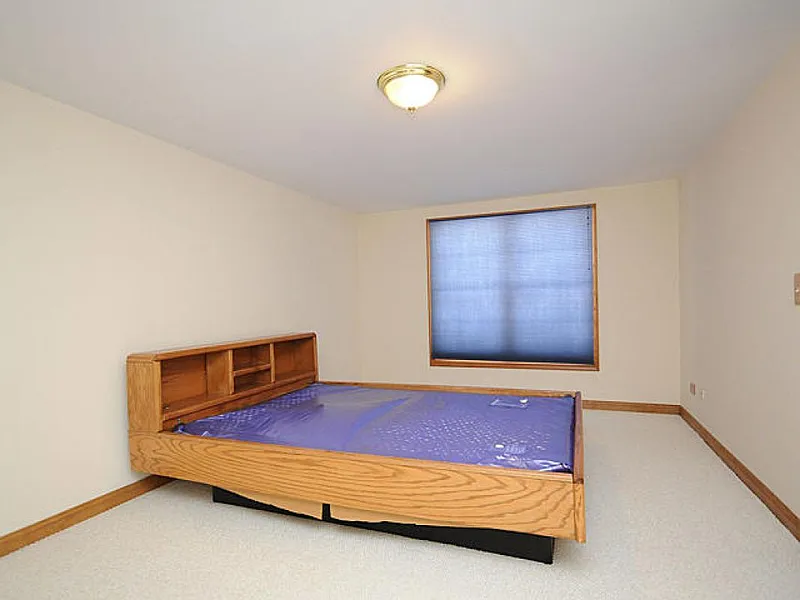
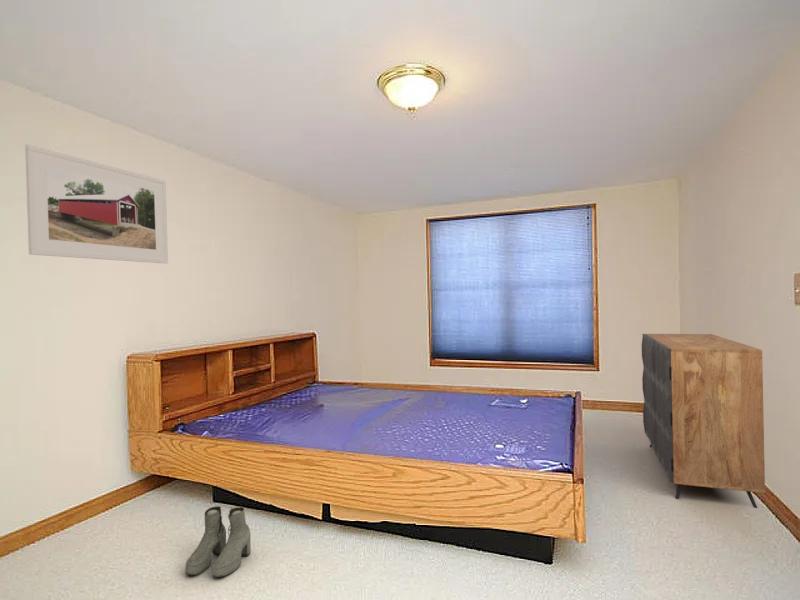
+ dresser [641,333,766,509]
+ boots [184,505,252,578]
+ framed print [24,144,169,265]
